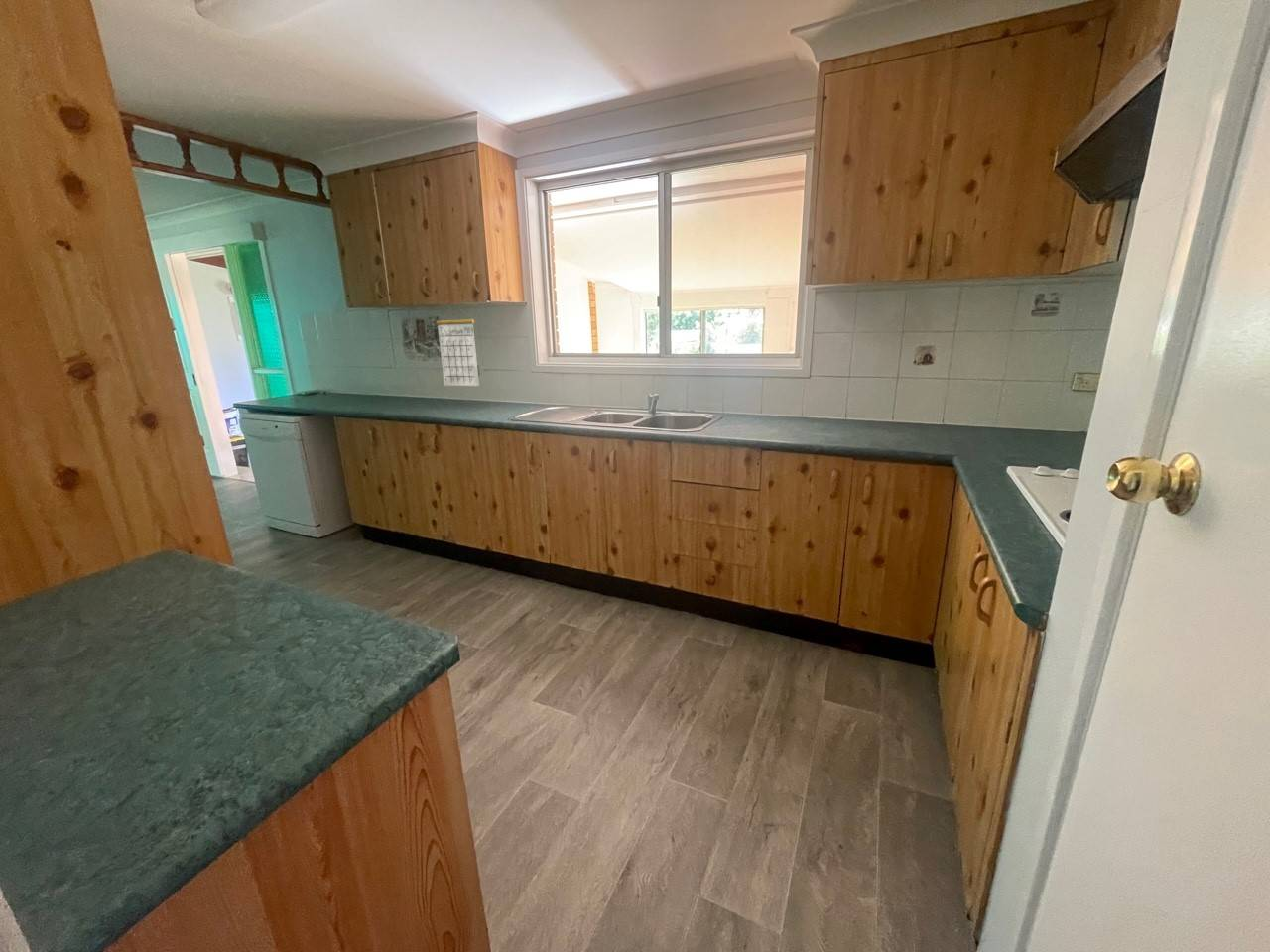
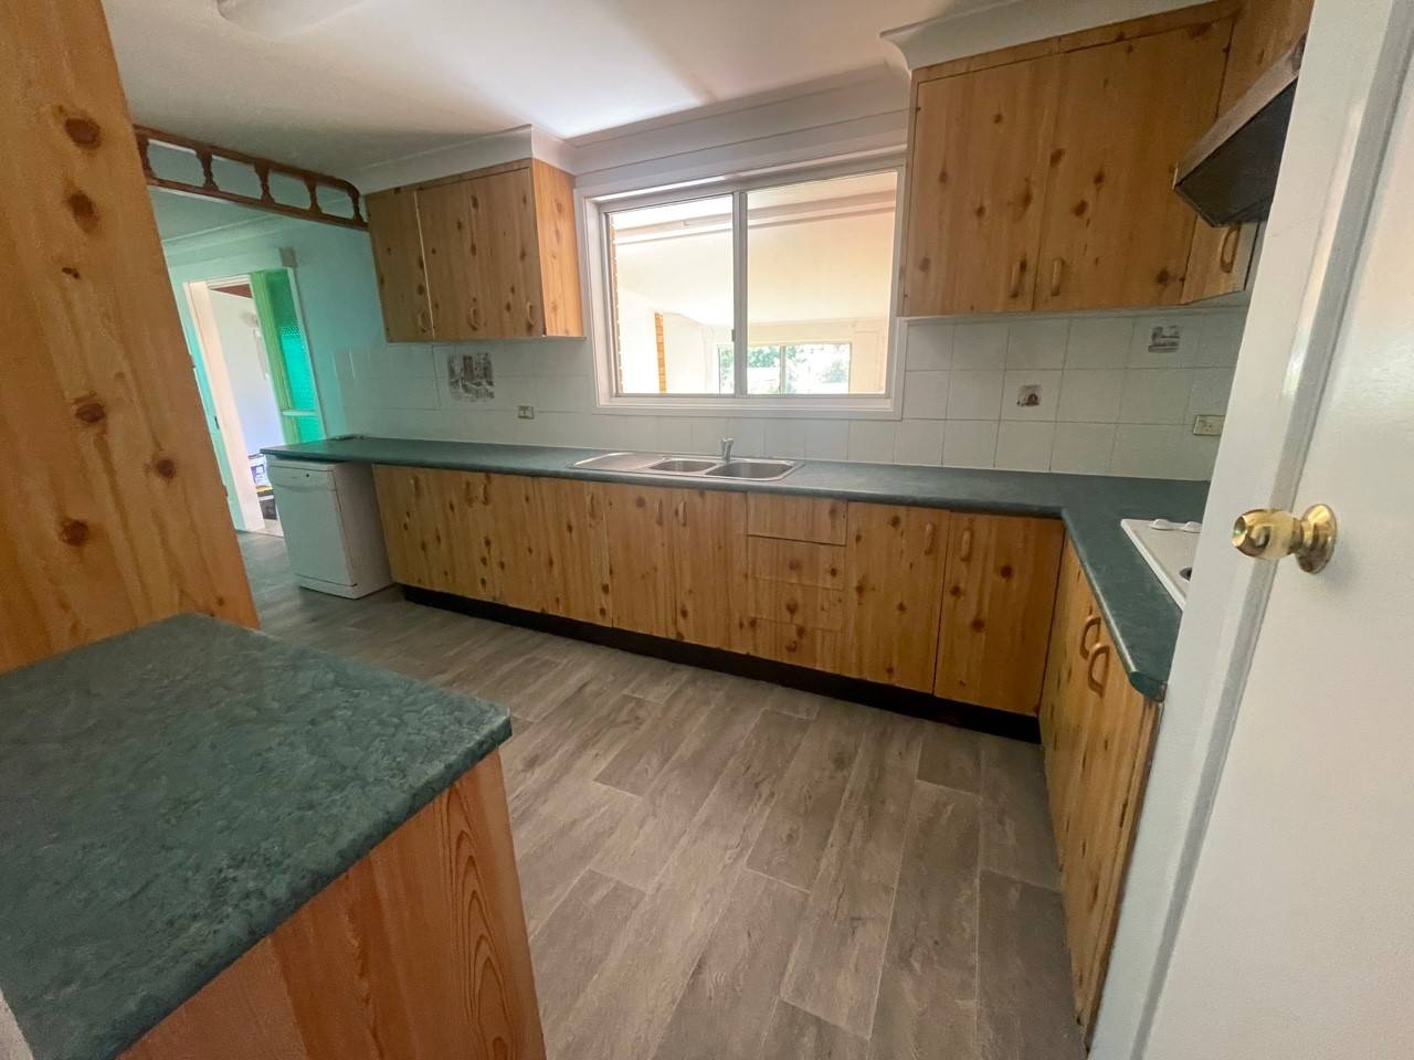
- calendar [435,307,480,387]
